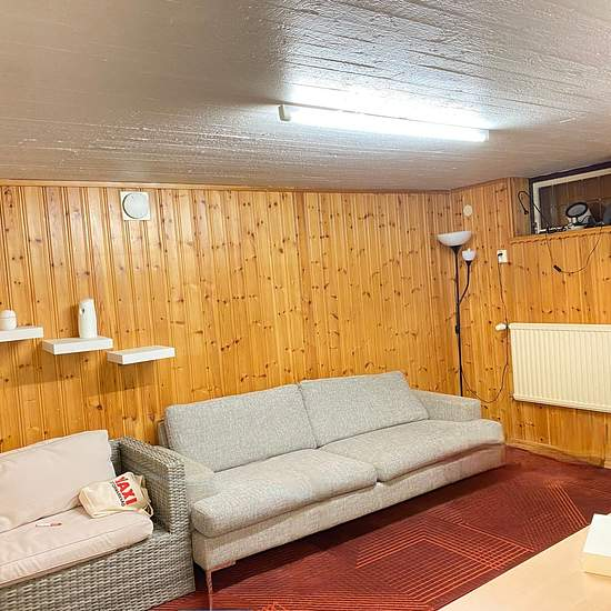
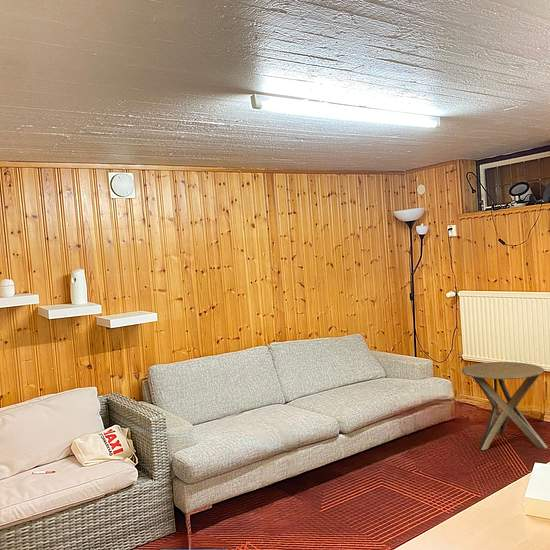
+ side table [461,361,549,451]
